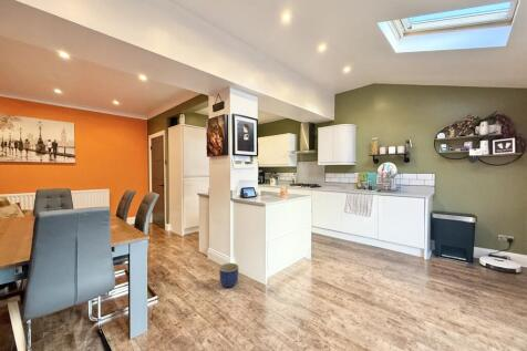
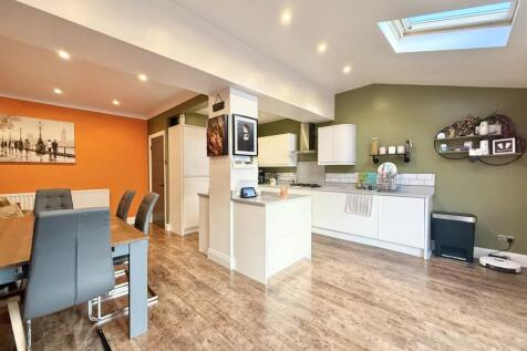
- planter [218,262,239,288]
